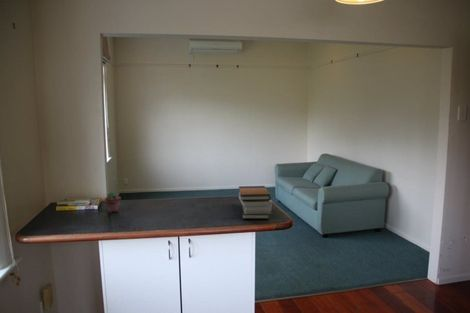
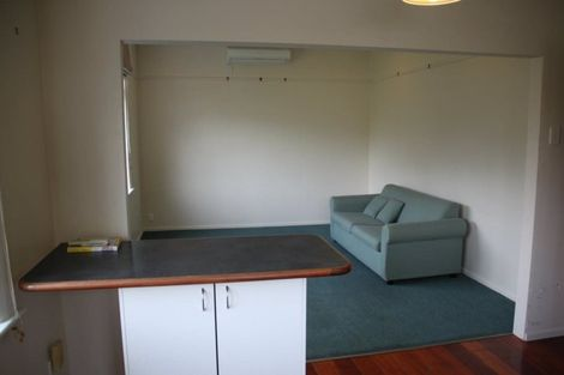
- book stack [238,185,273,220]
- potted succulent [104,191,122,213]
